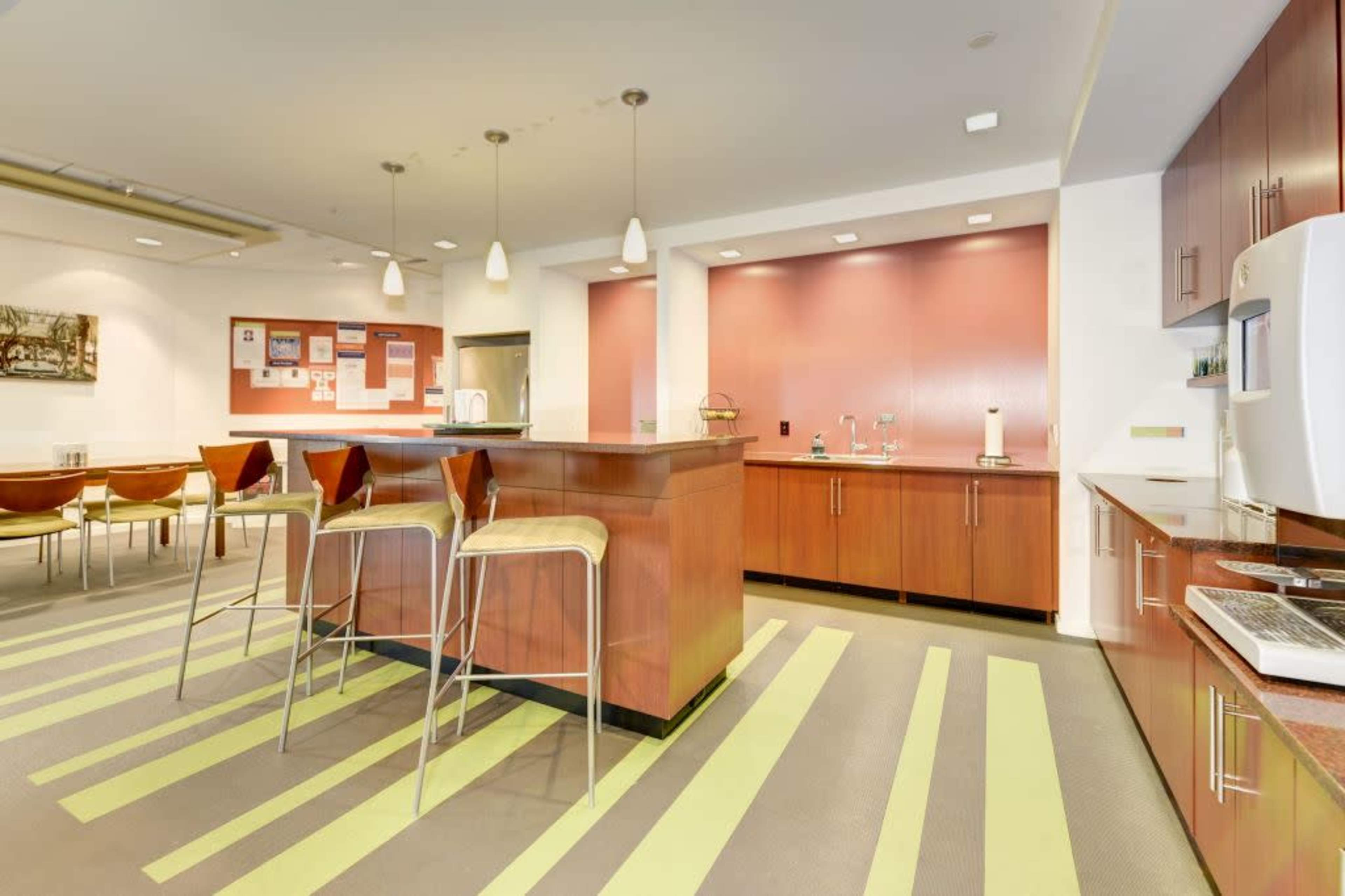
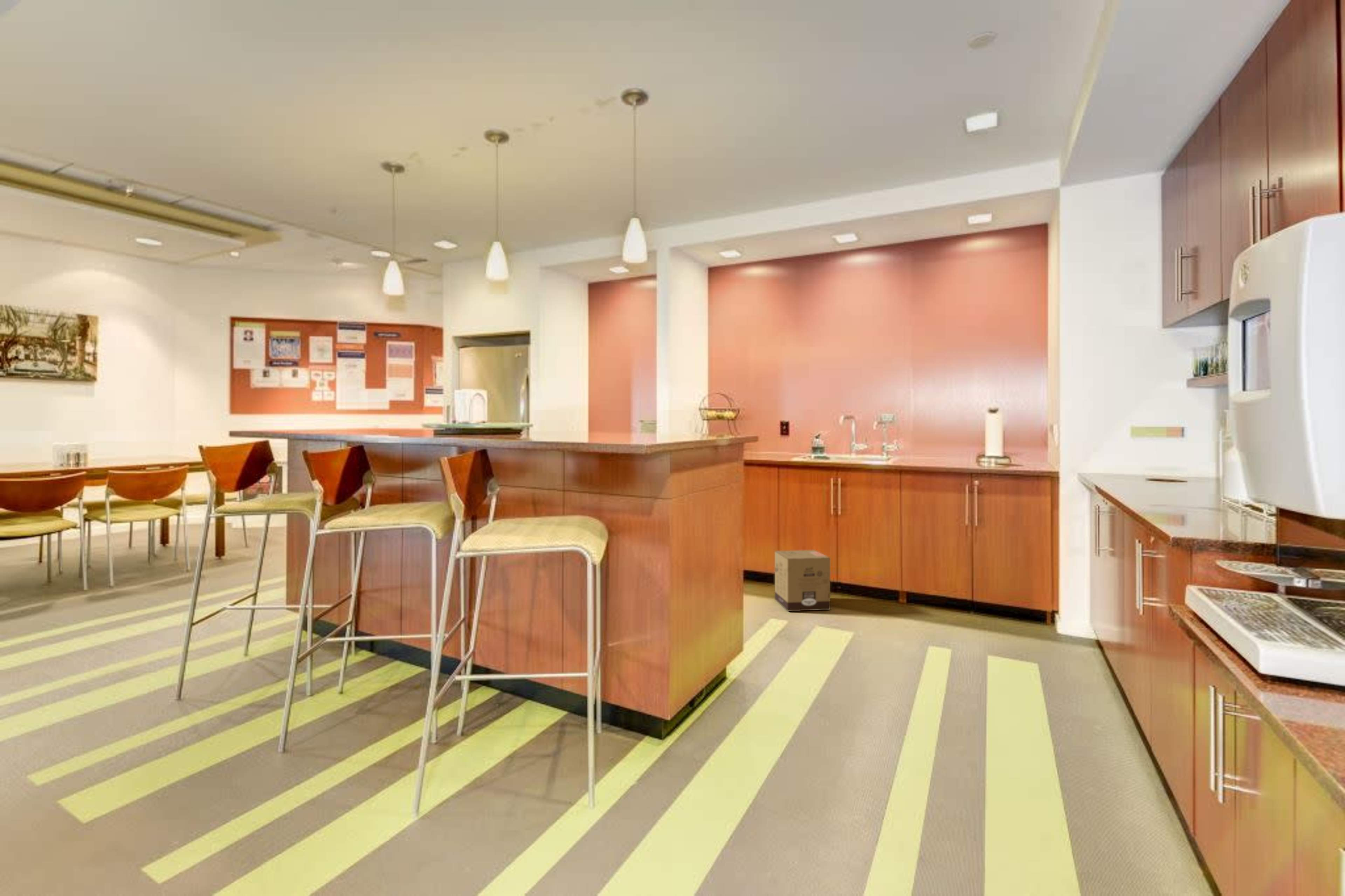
+ cardboard box [774,550,831,612]
